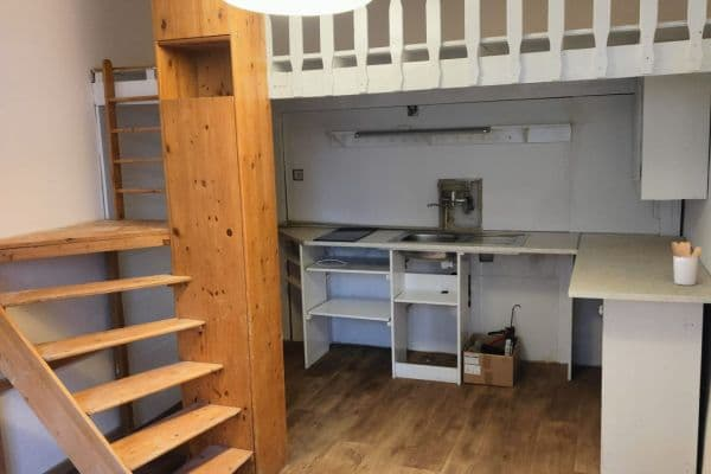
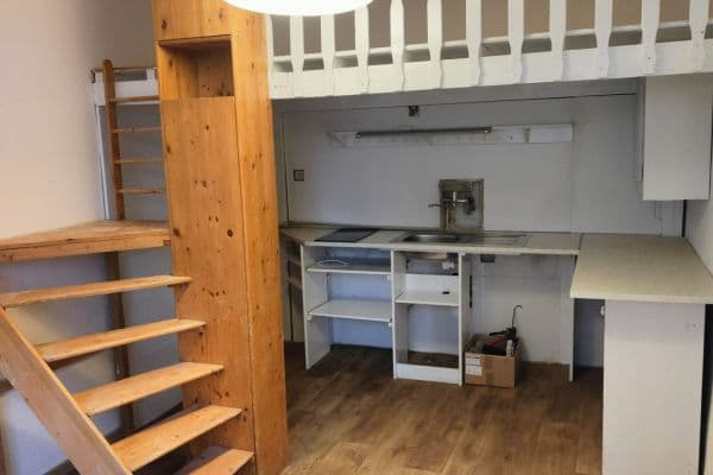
- utensil holder [671,241,704,287]
